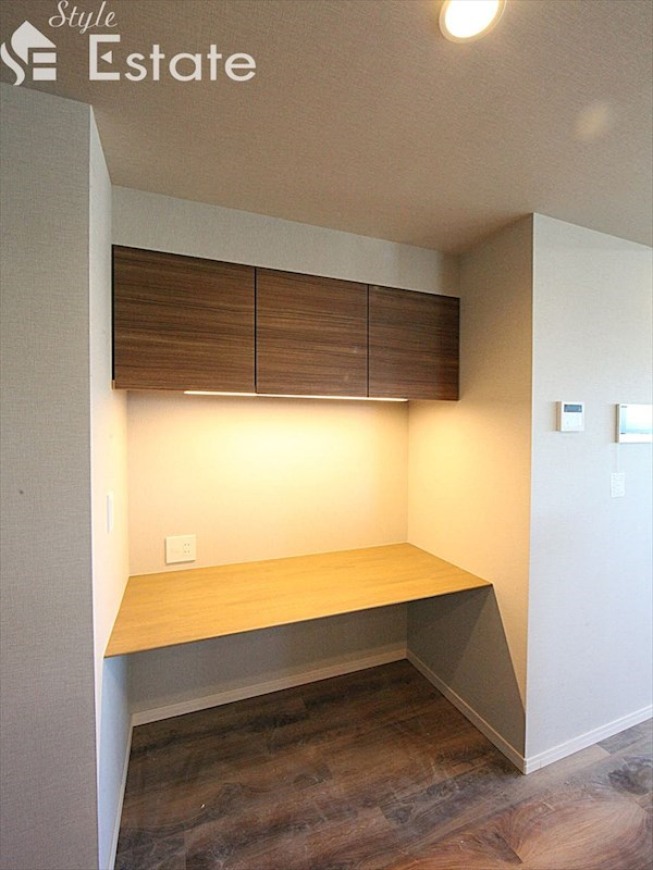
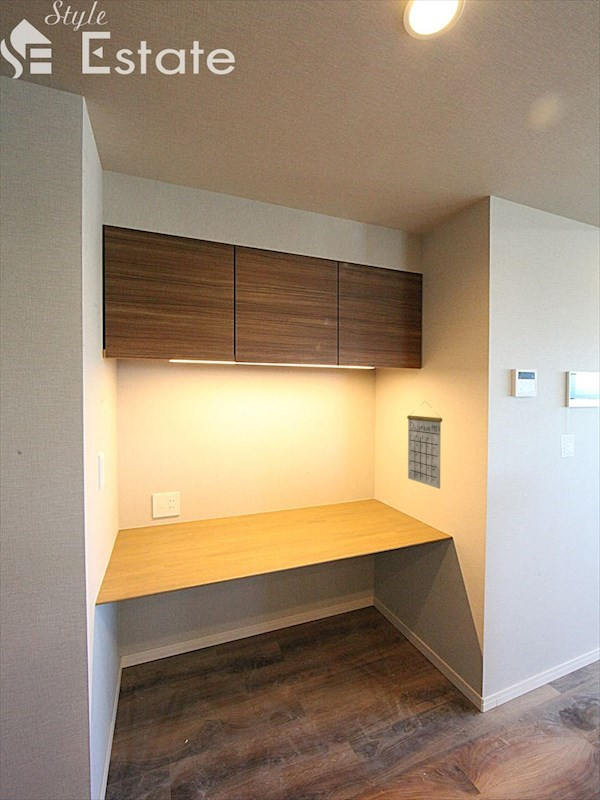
+ calendar [406,400,443,490]
